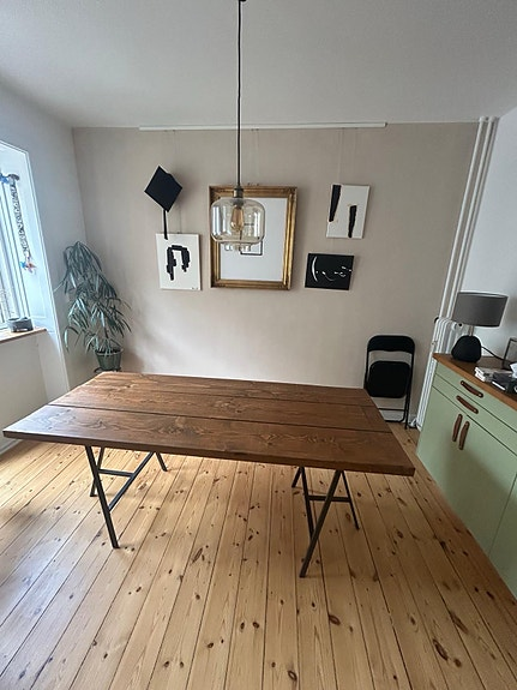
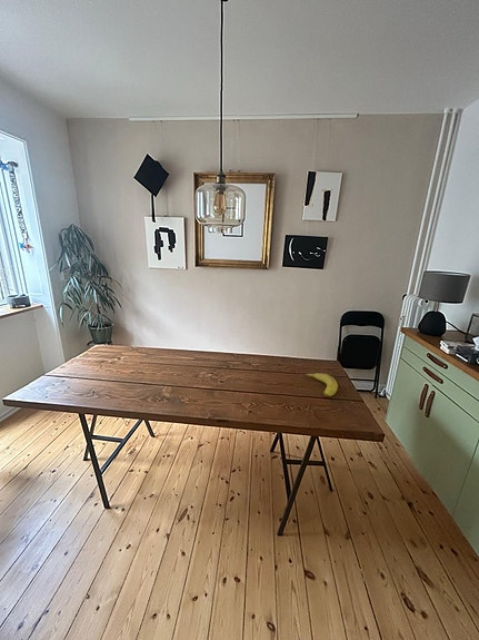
+ fruit [303,372,339,397]
